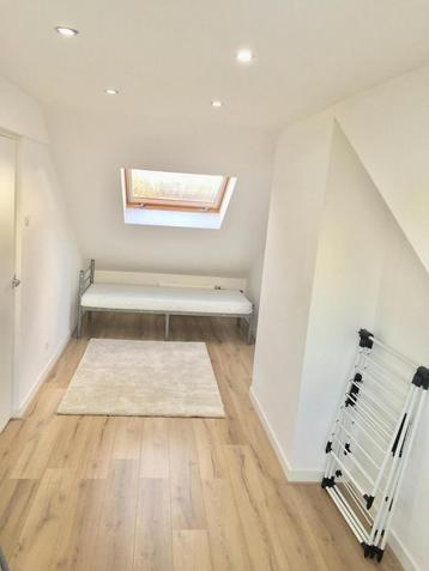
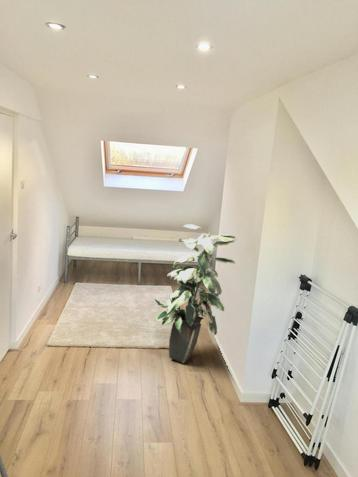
+ indoor plant [153,223,237,364]
